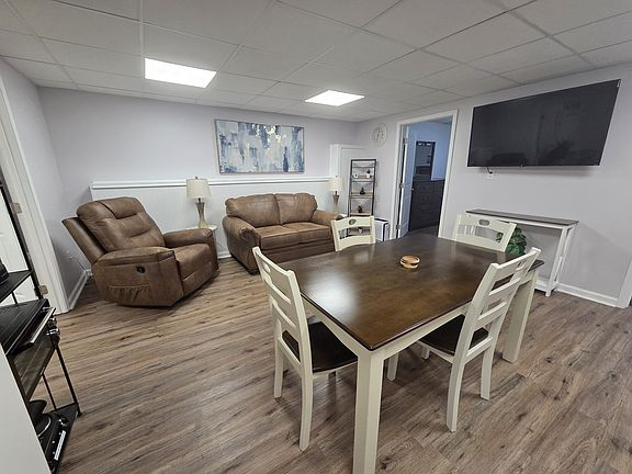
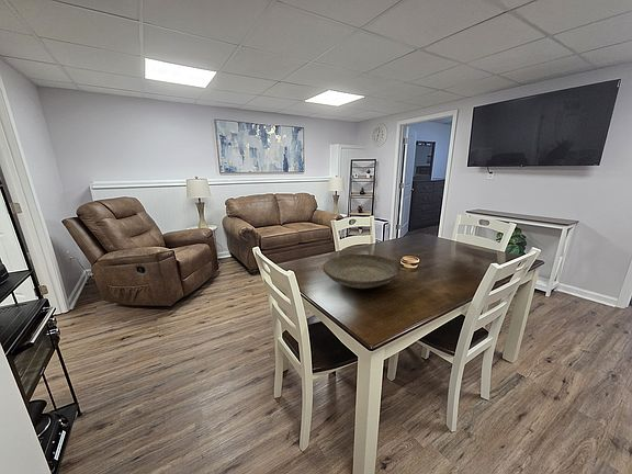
+ decorative bowl [321,253,403,290]
